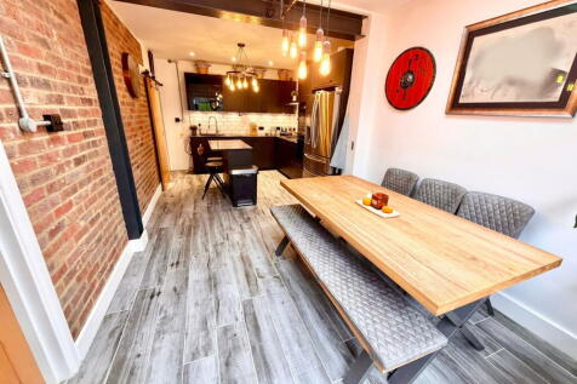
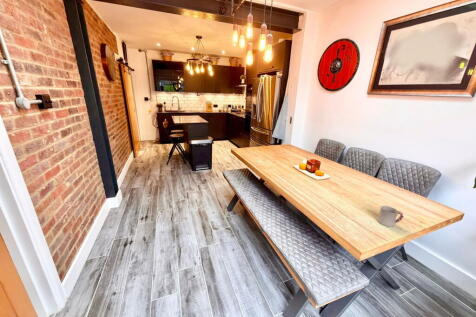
+ cup [376,205,404,228]
